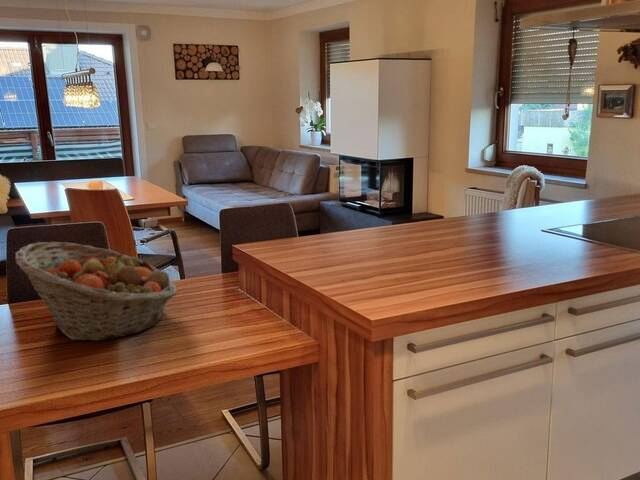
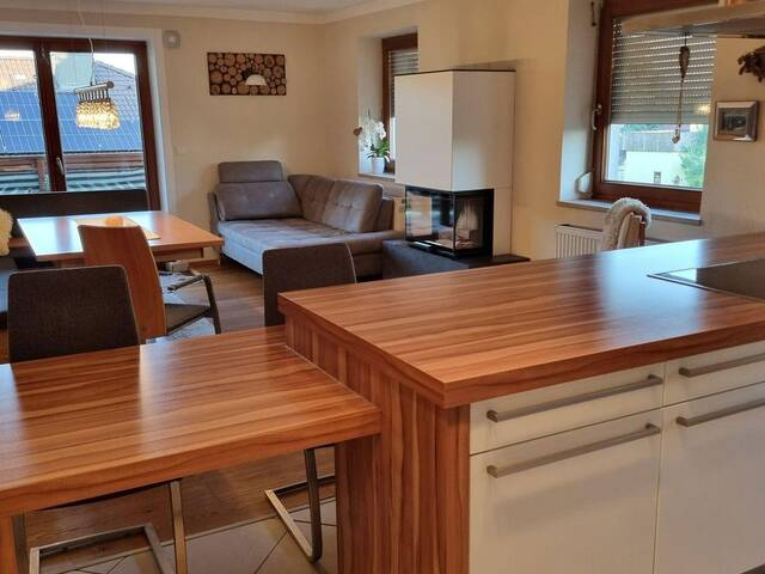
- fruit basket [14,241,178,342]
